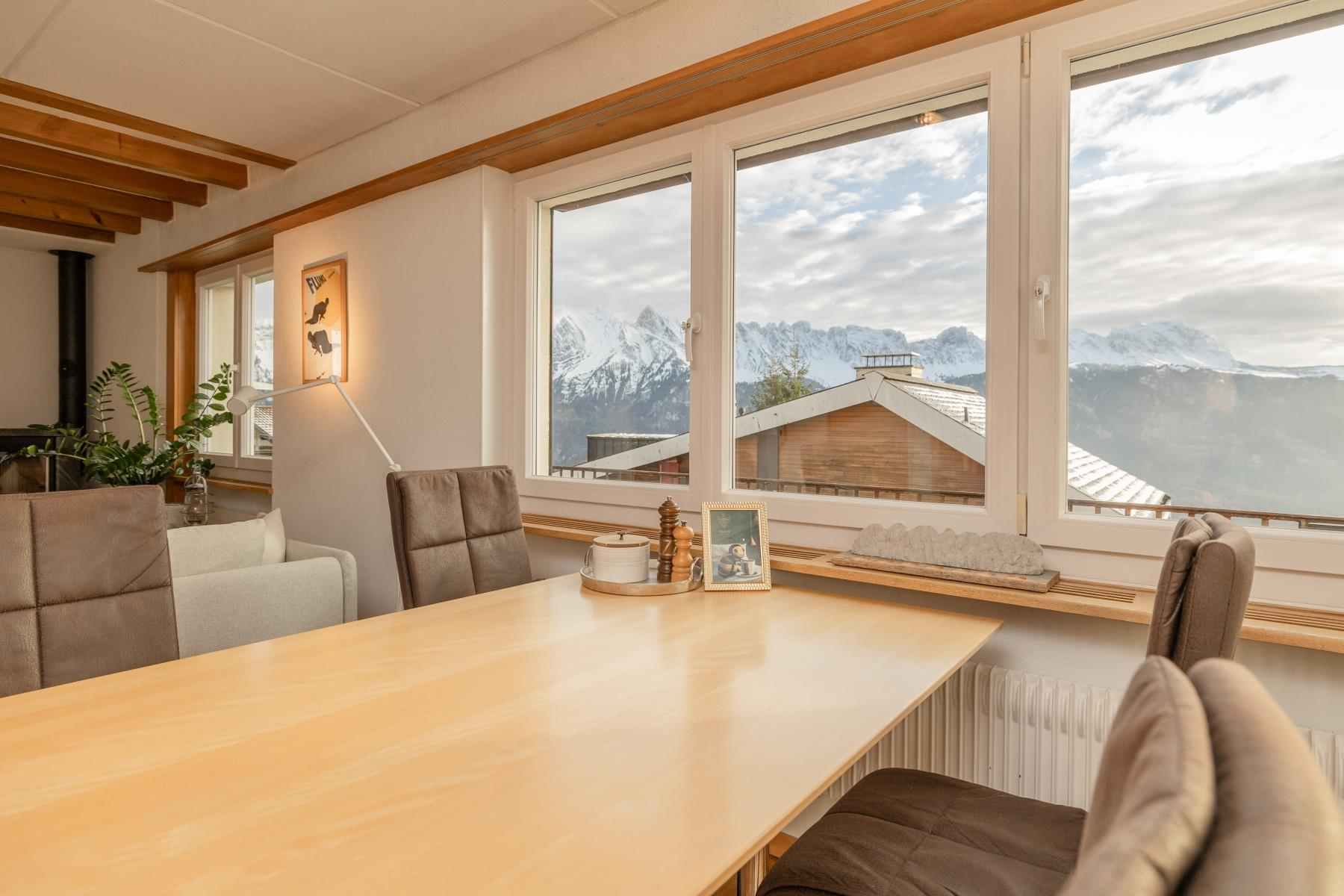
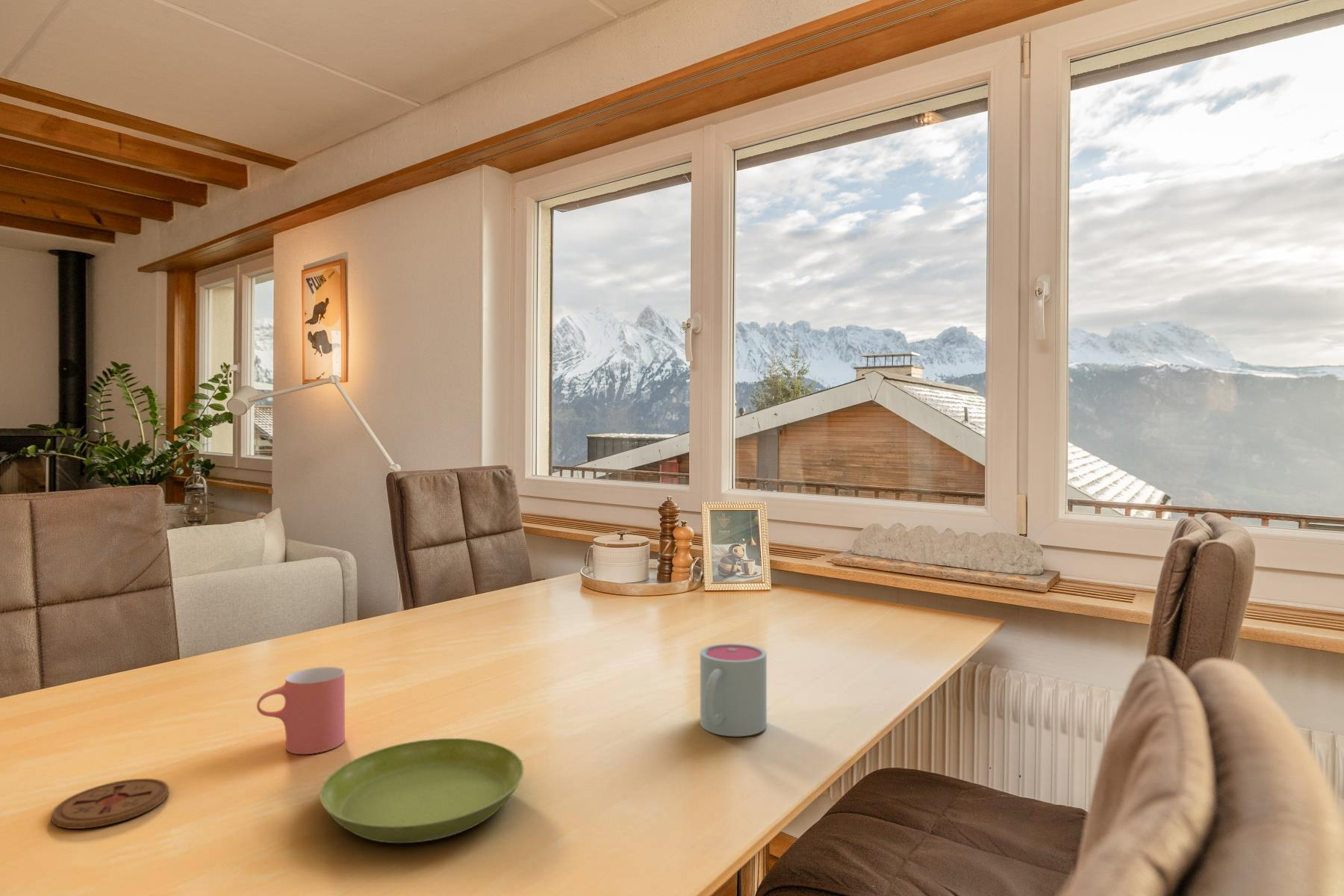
+ saucer [319,738,524,844]
+ coaster [51,778,169,830]
+ mug [700,643,768,737]
+ cup [256,666,346,755]
